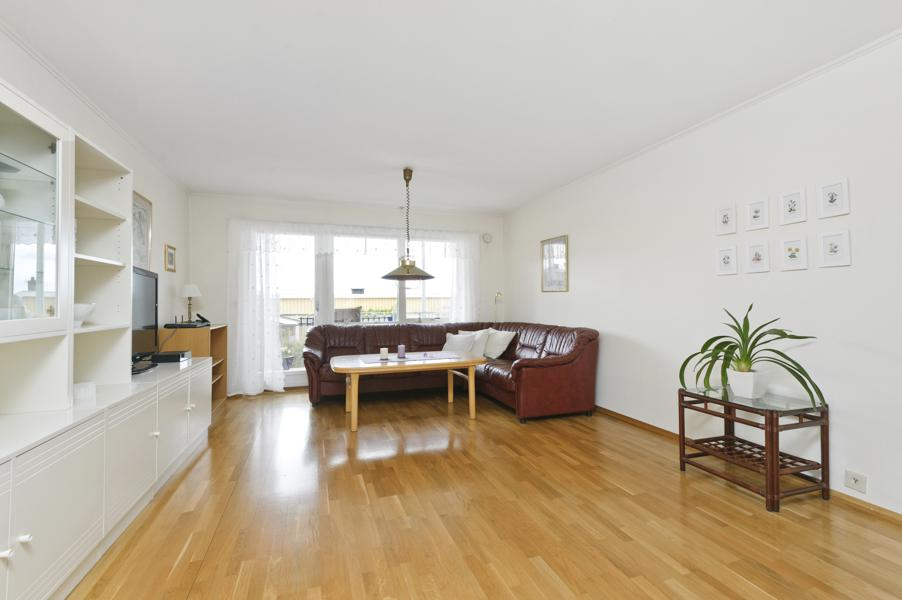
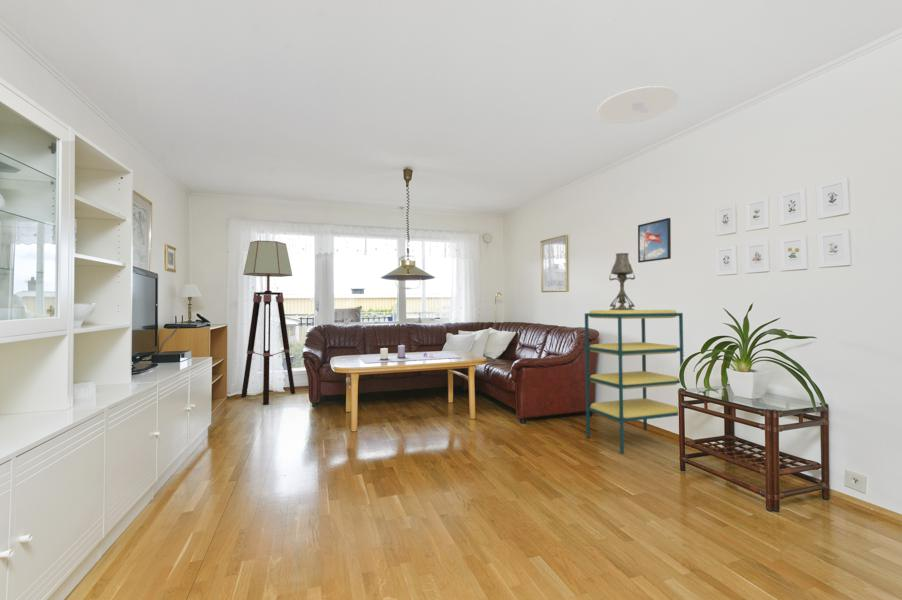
+ ceiling light [596,85,680,124]
+ shelving unit [584,309,685,455]
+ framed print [637,217,672,264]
+ table lamp [608,252,636,310]
+ floor lamp [240,240,296,405]
